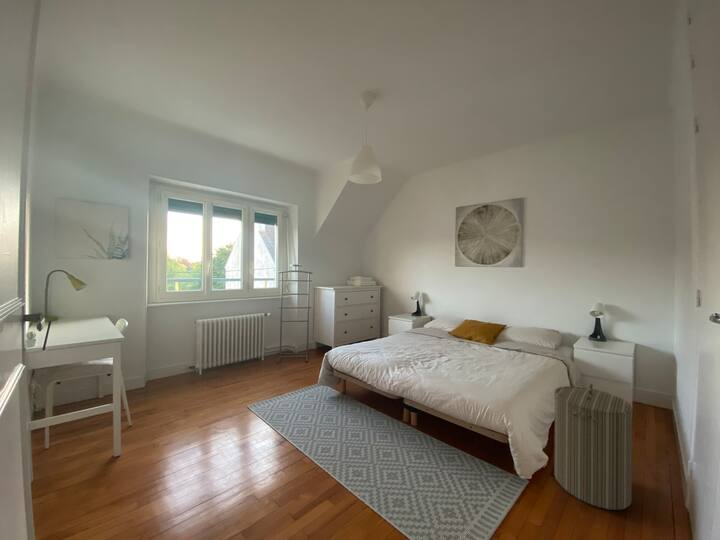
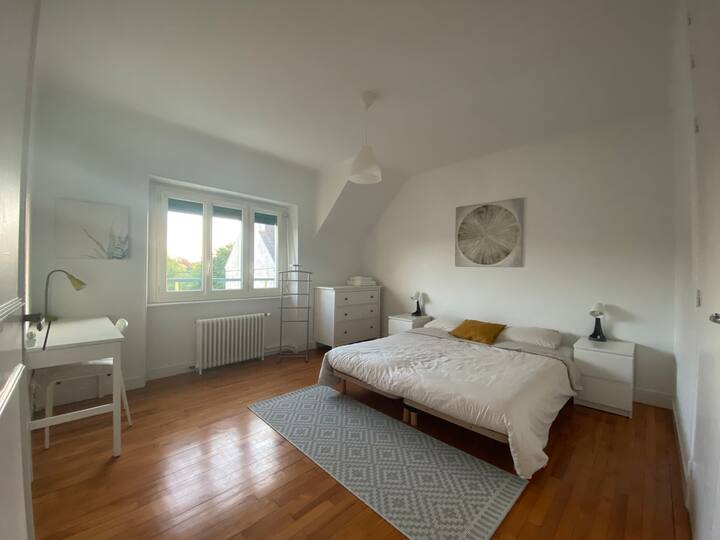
- laundry hamper [553,382,634,511]
